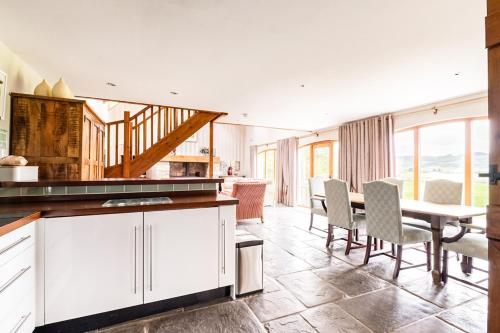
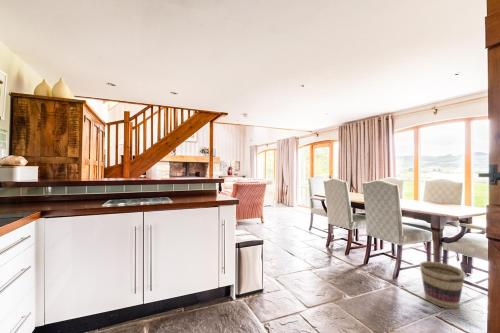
+ basket [419,260,466,309]
